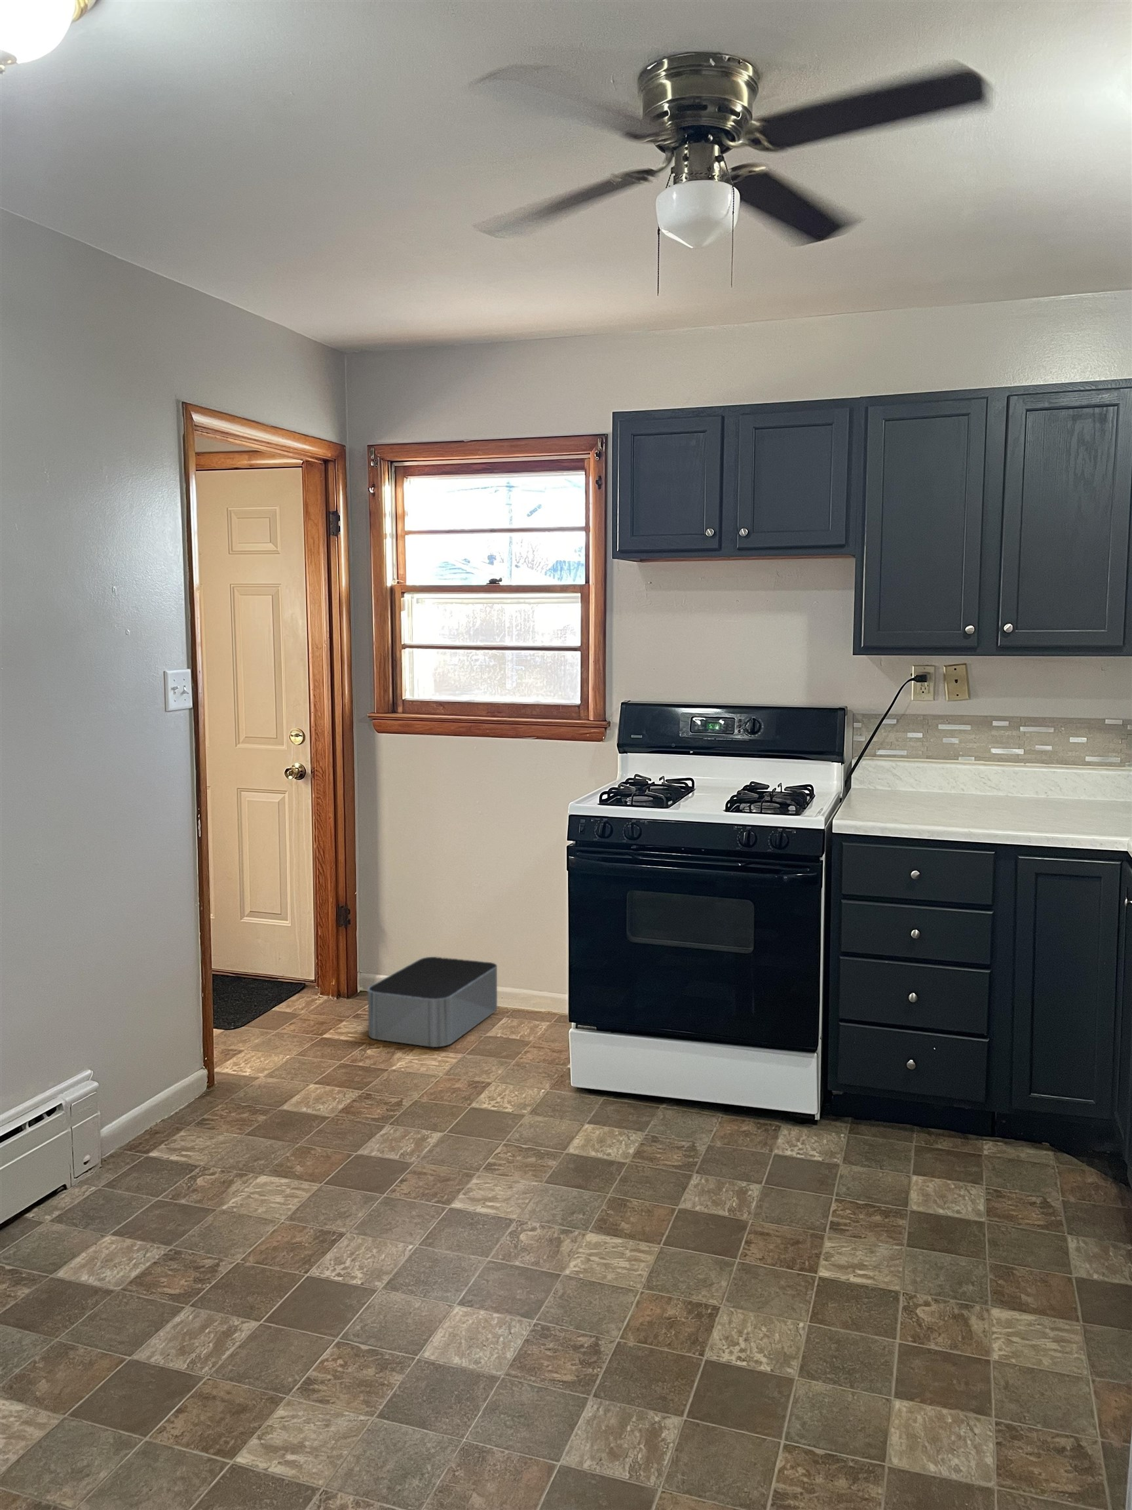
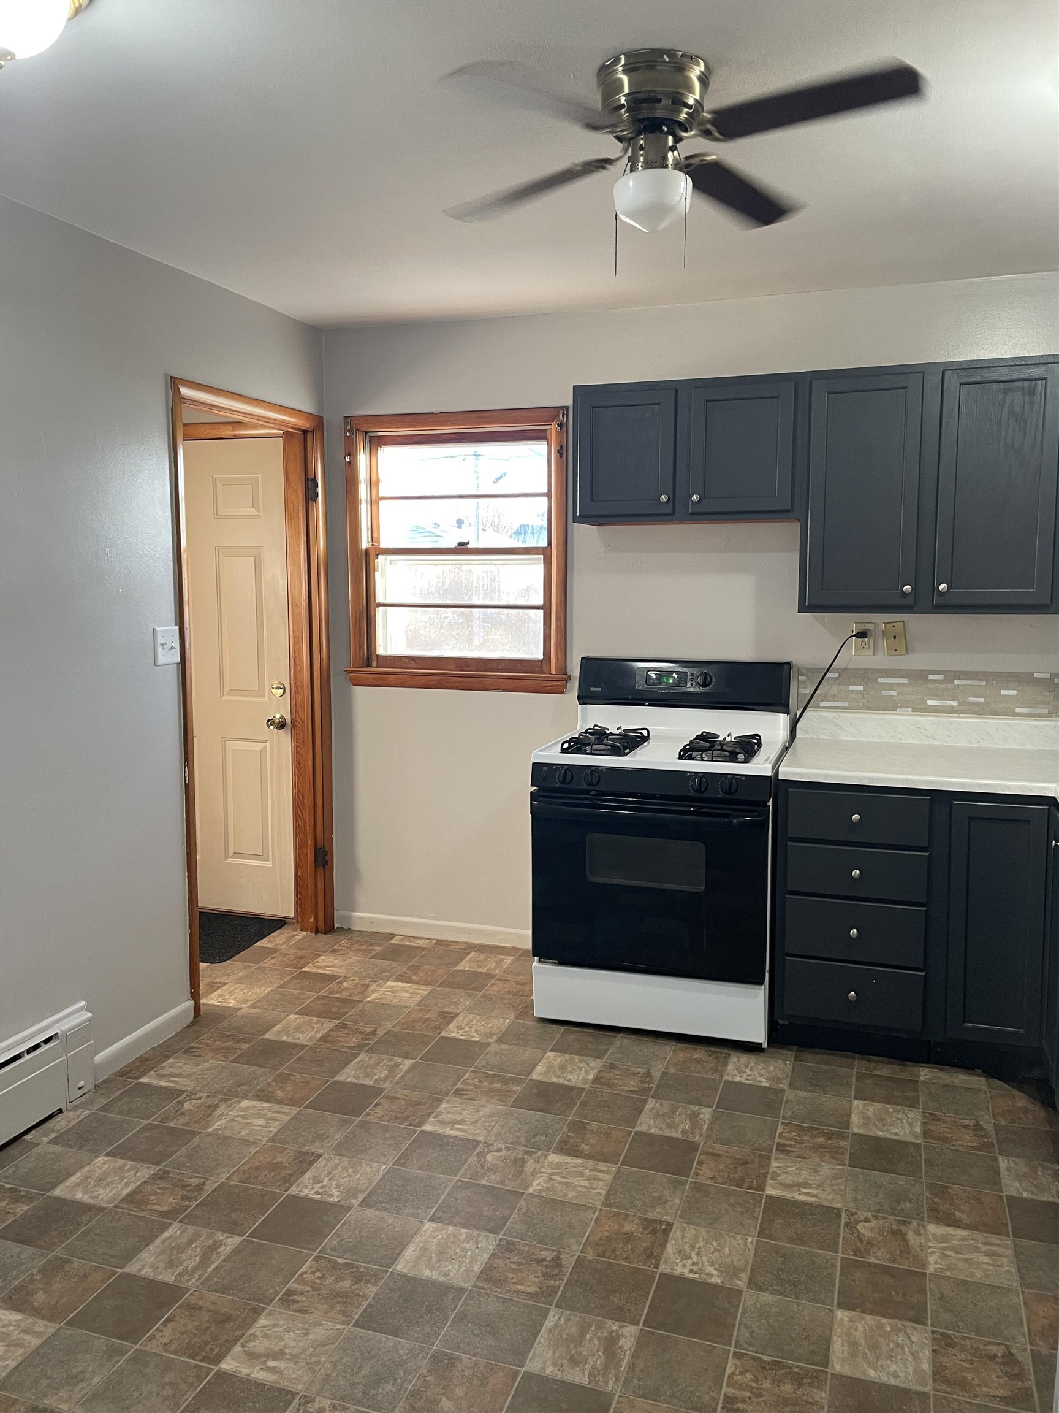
- storage bin [367,956,498,1047]
